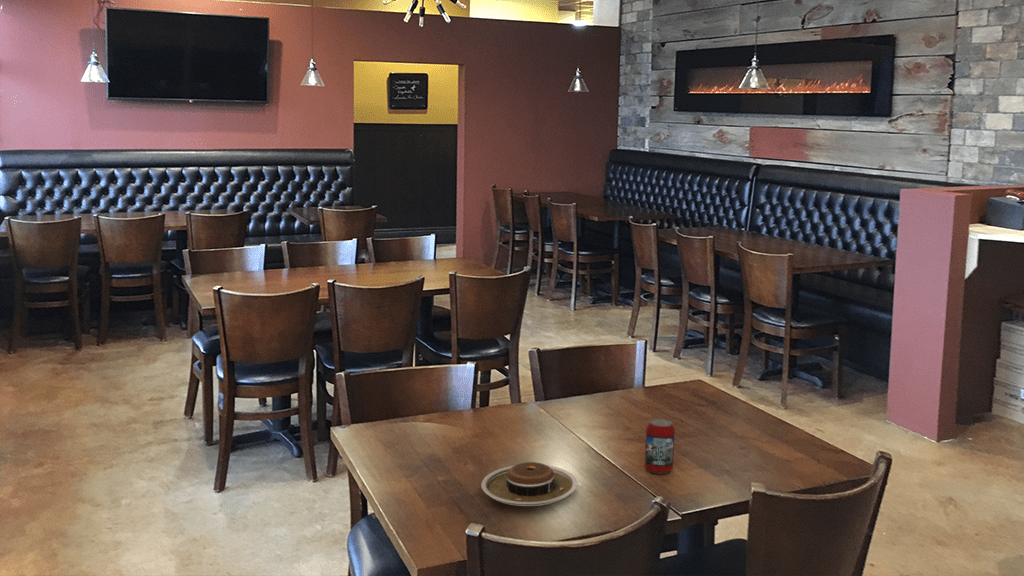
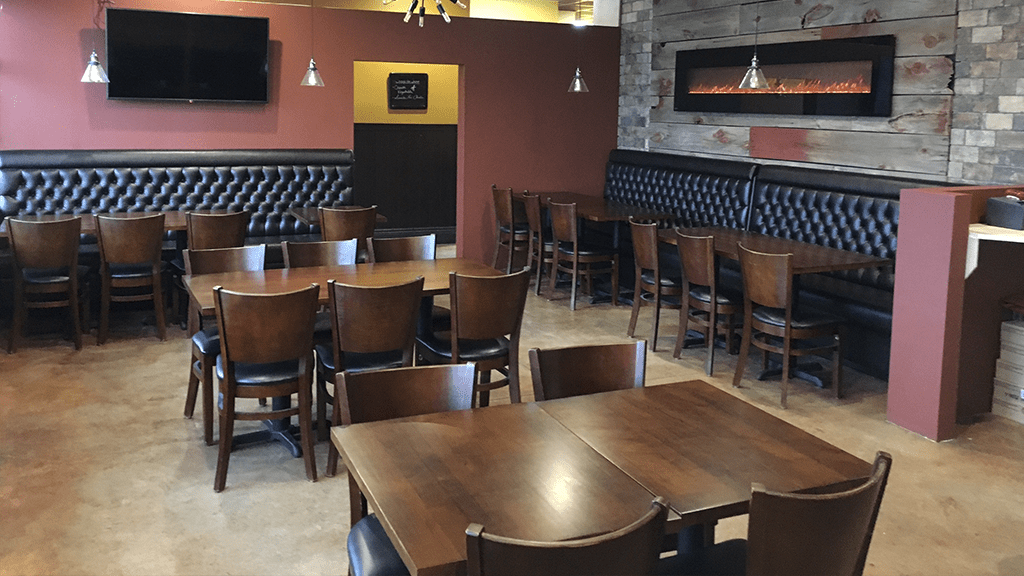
- plate [481,461,578,507]
- beverage can [644,418,676,475]
